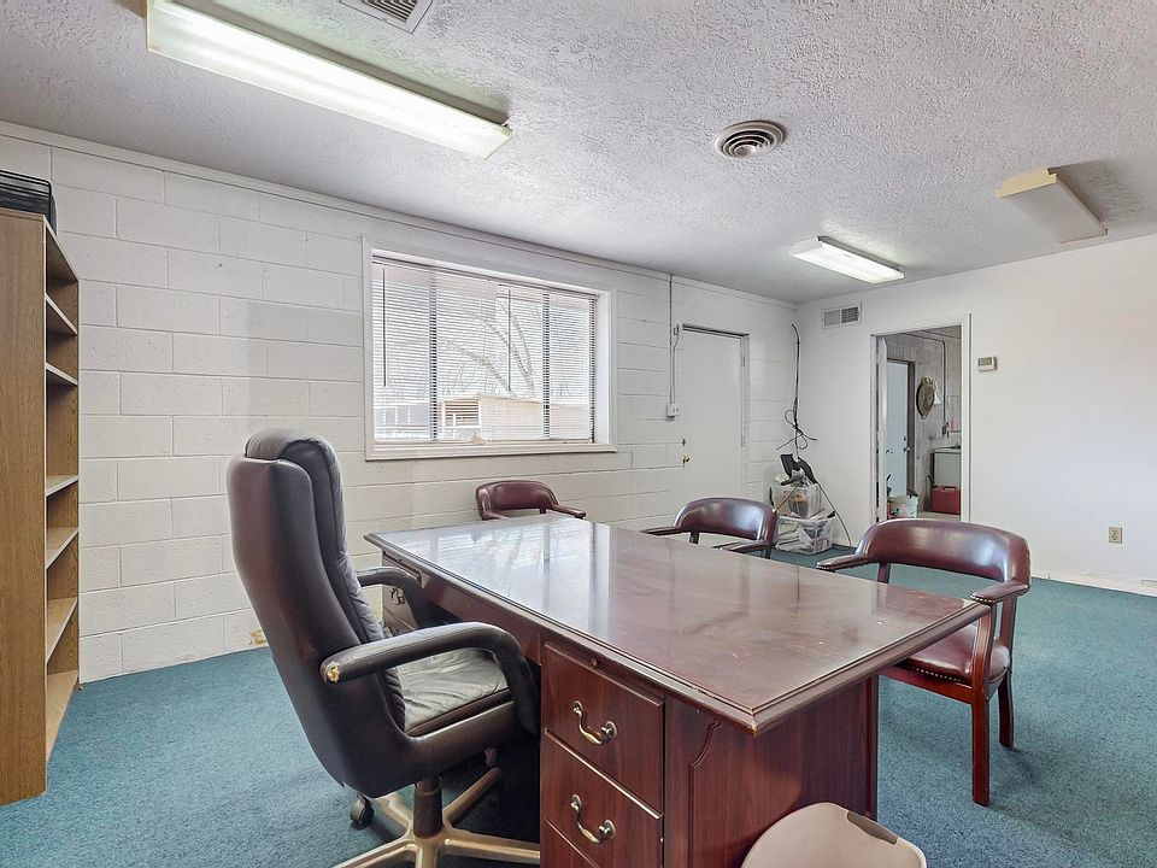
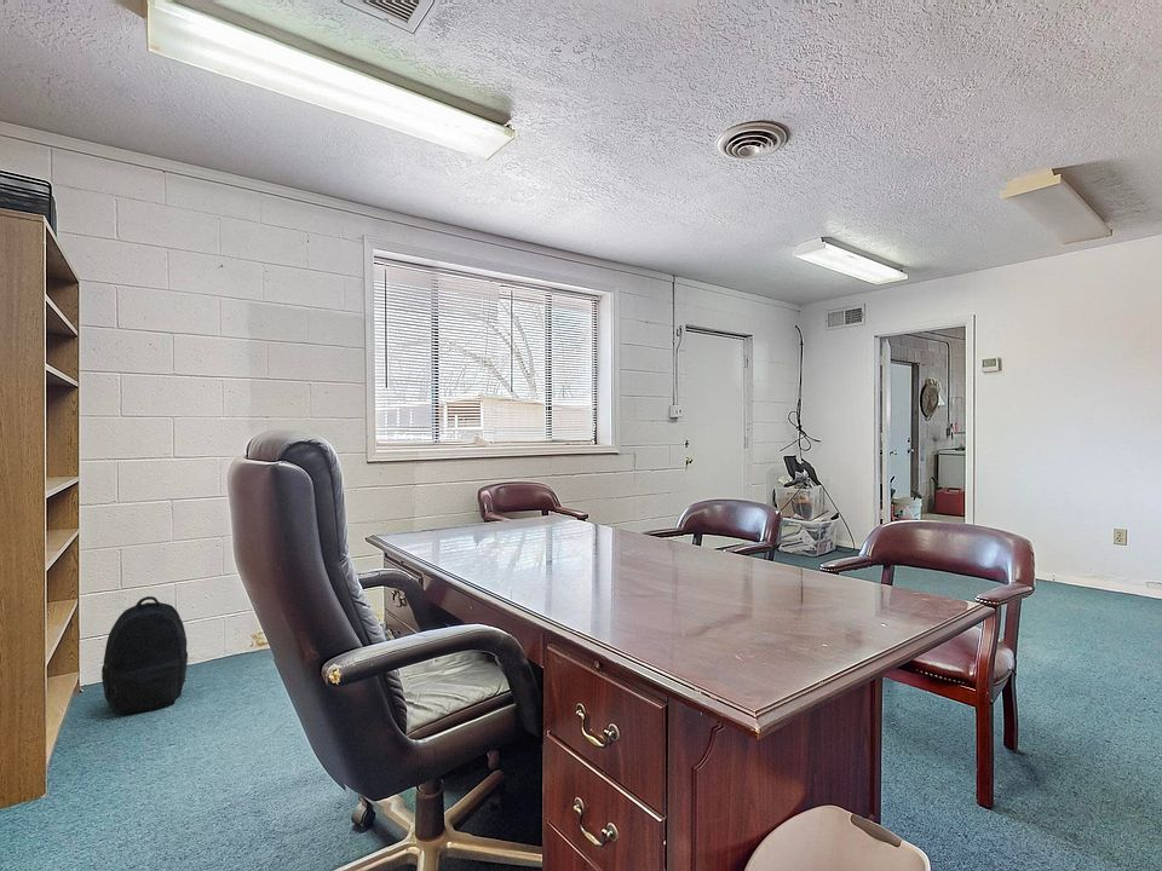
+ backpack [100,595,189,716]
